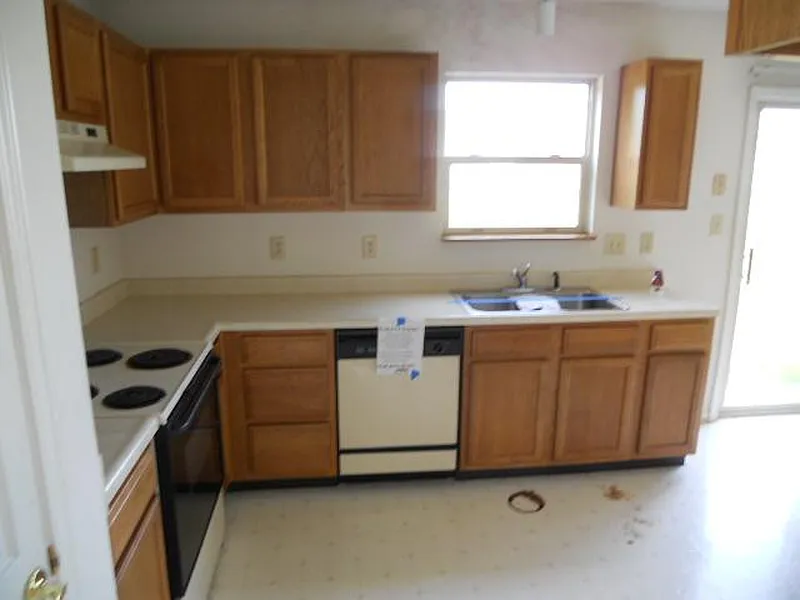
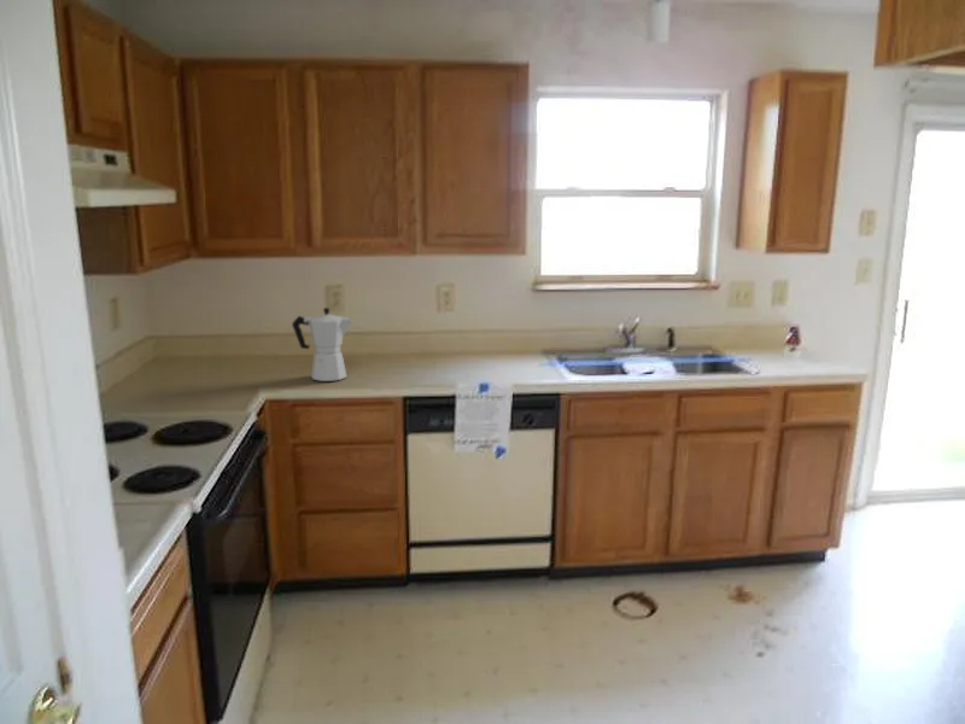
+ moka pot [291,306,355,383]
